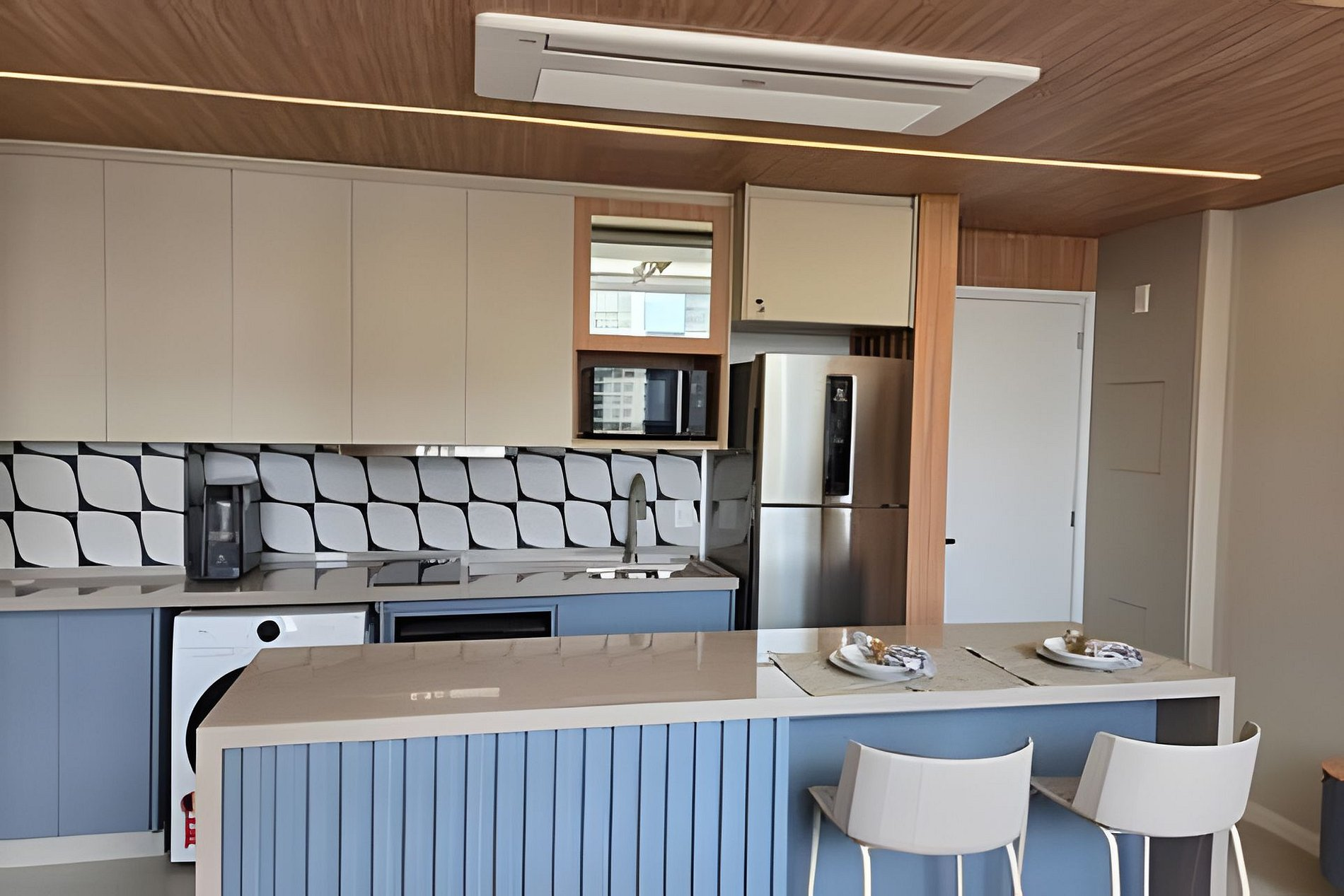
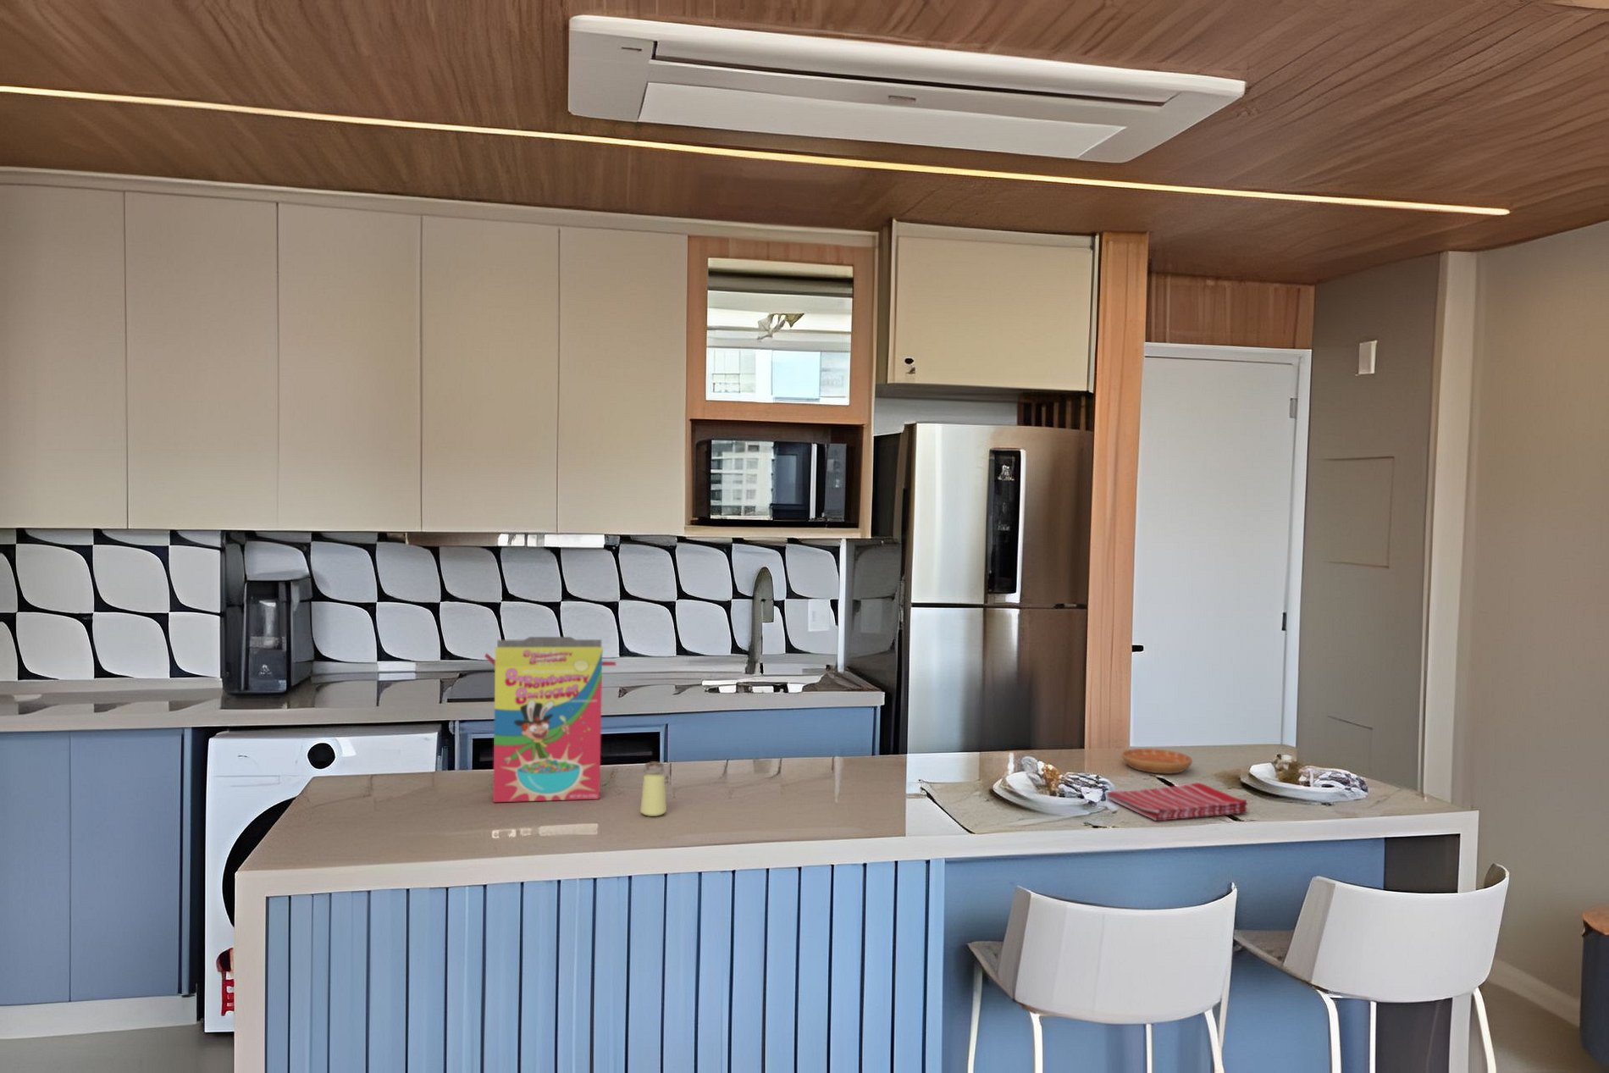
+ saltshaker [639,760,667,817]
+ saucer [1122,747,1194,774]
+ cereal box [484,636,618,802]
+ dish towel [1105,782,1249,822]
